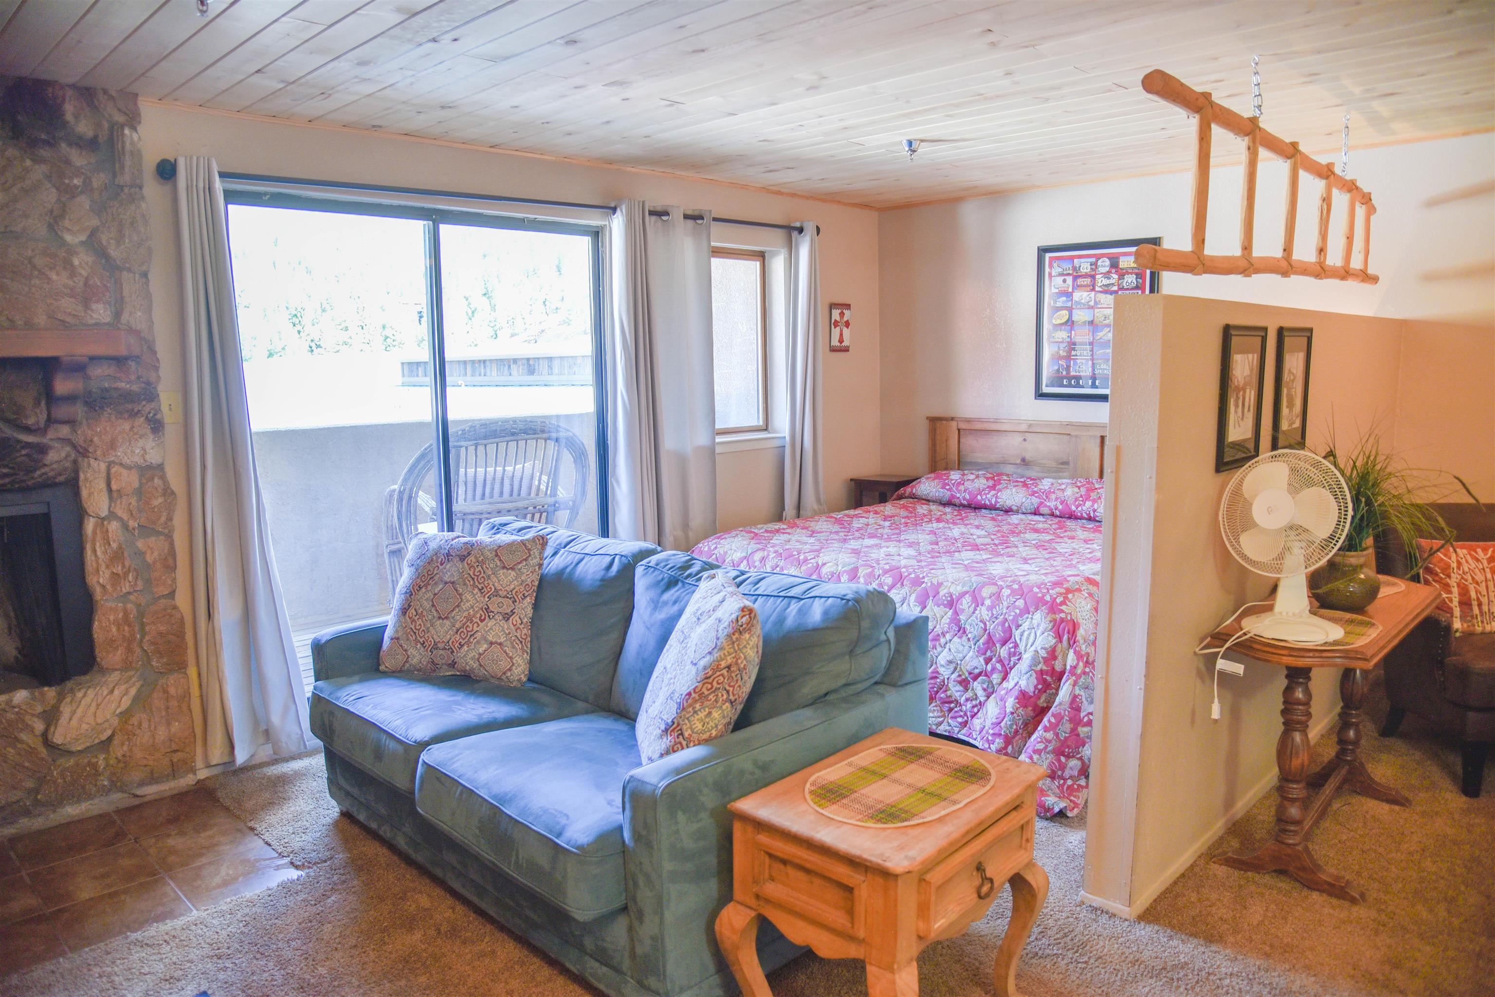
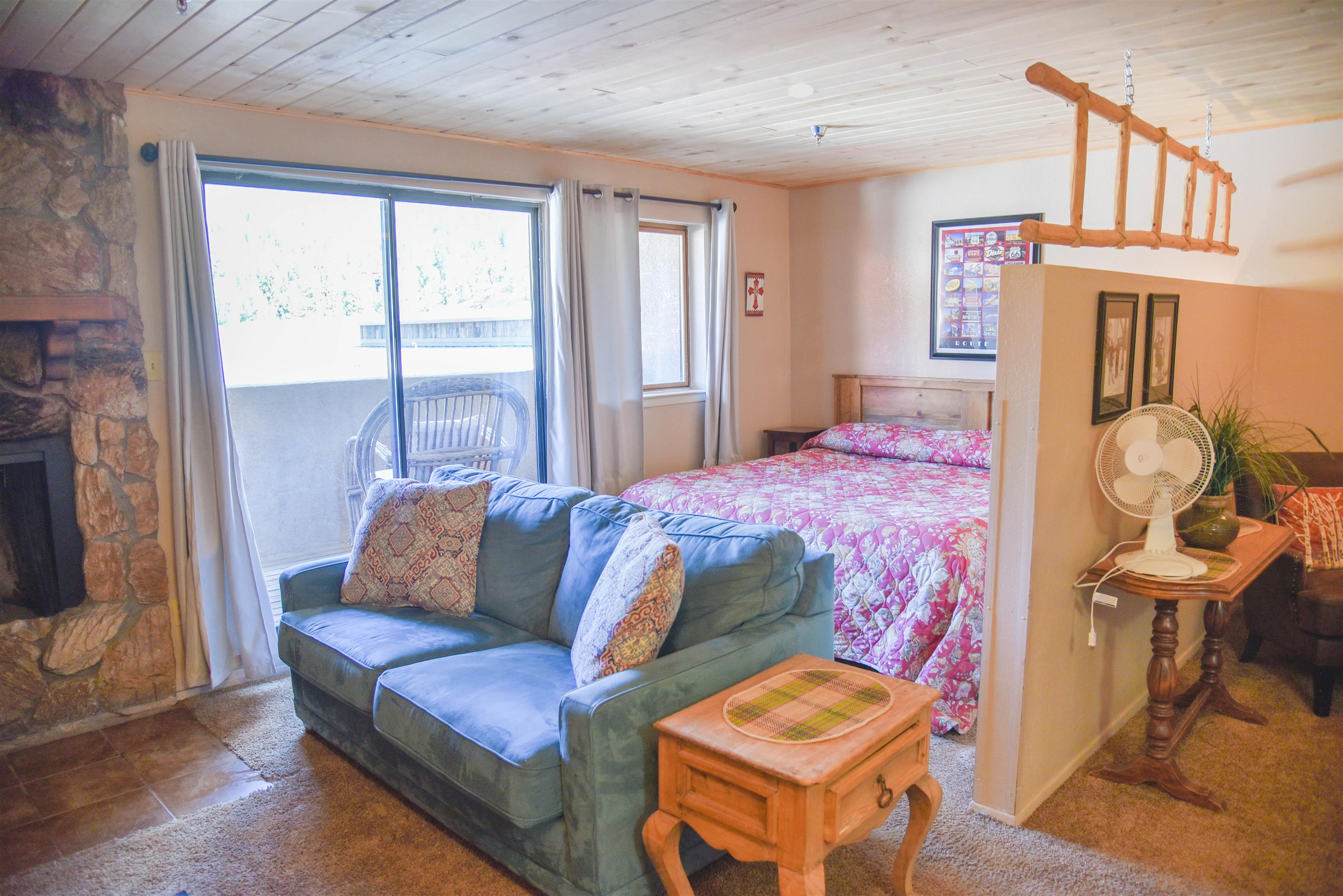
+ smoke detector [787,83,814,98]
